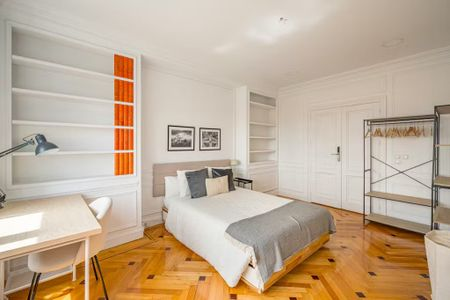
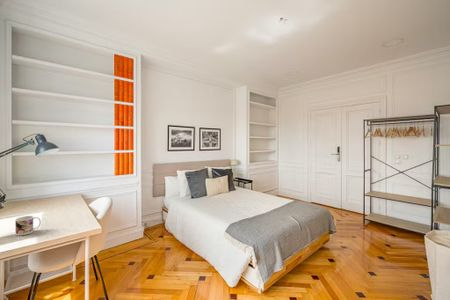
+ mug [14,215,42,237]
